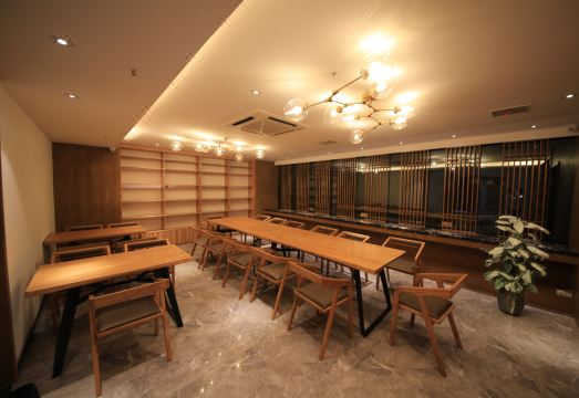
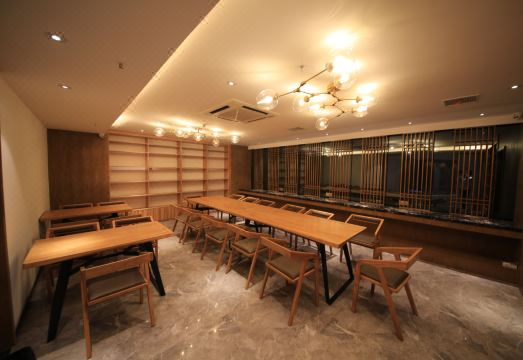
- indoor plant [479,214,550,316]
